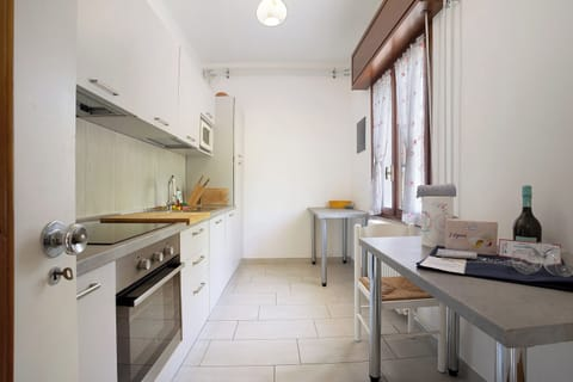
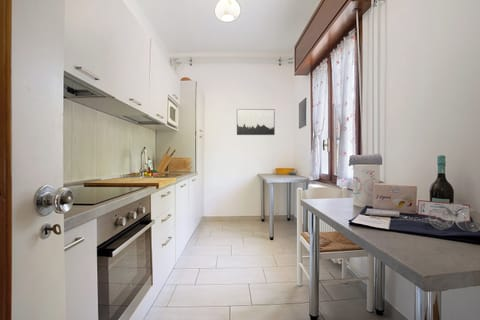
+ wall art [236,108,276,136]
